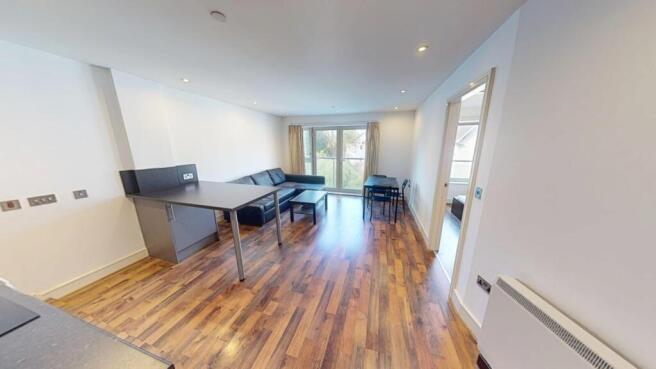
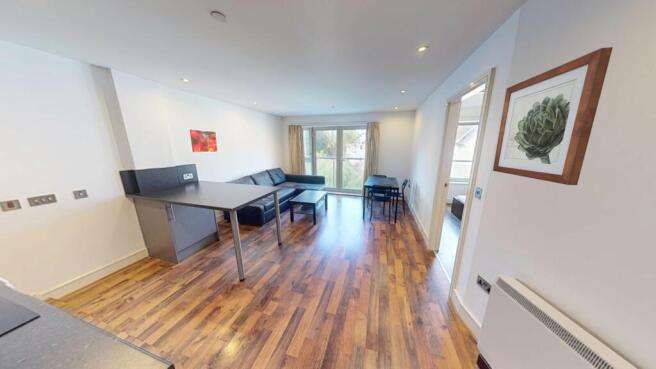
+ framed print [186,128,219,154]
+ wall art [492,46,614,186]
